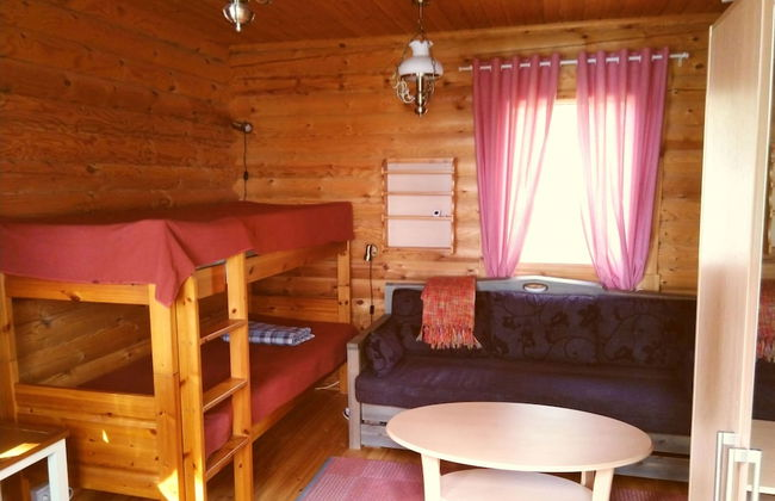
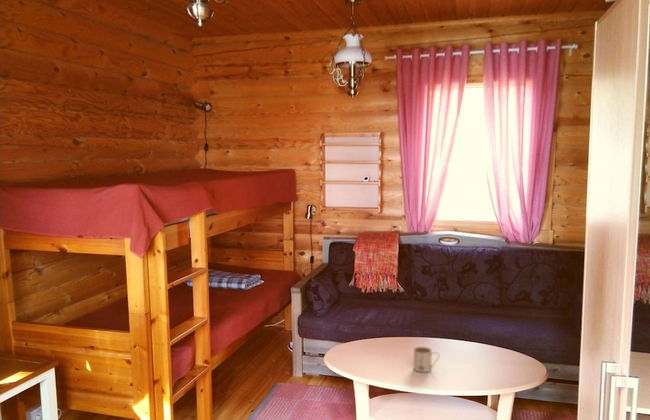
+ mug [413,346,440,373]
